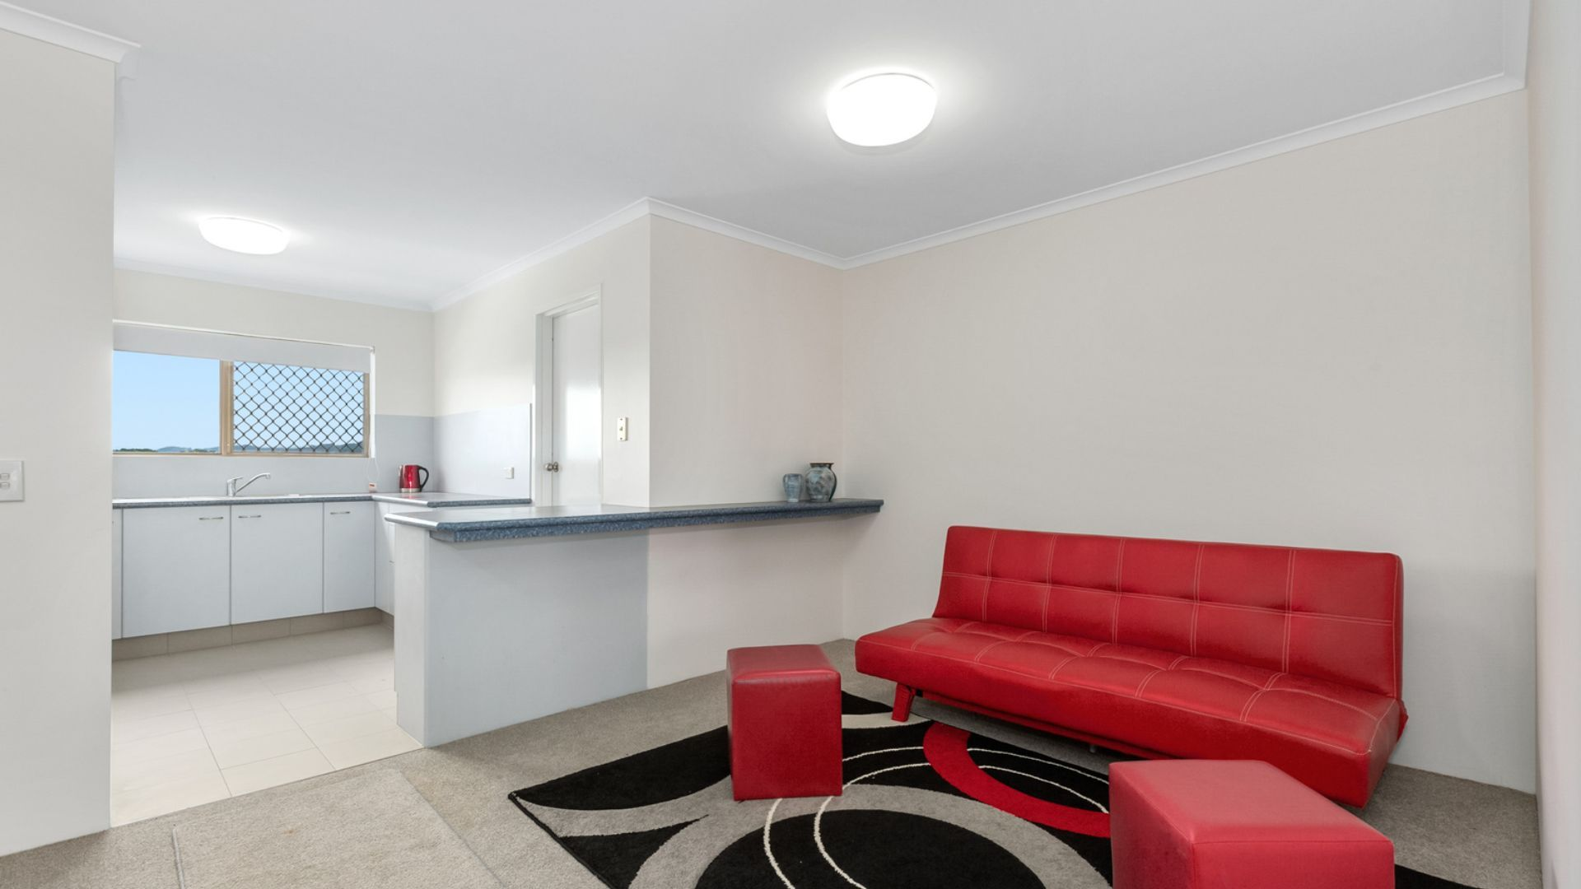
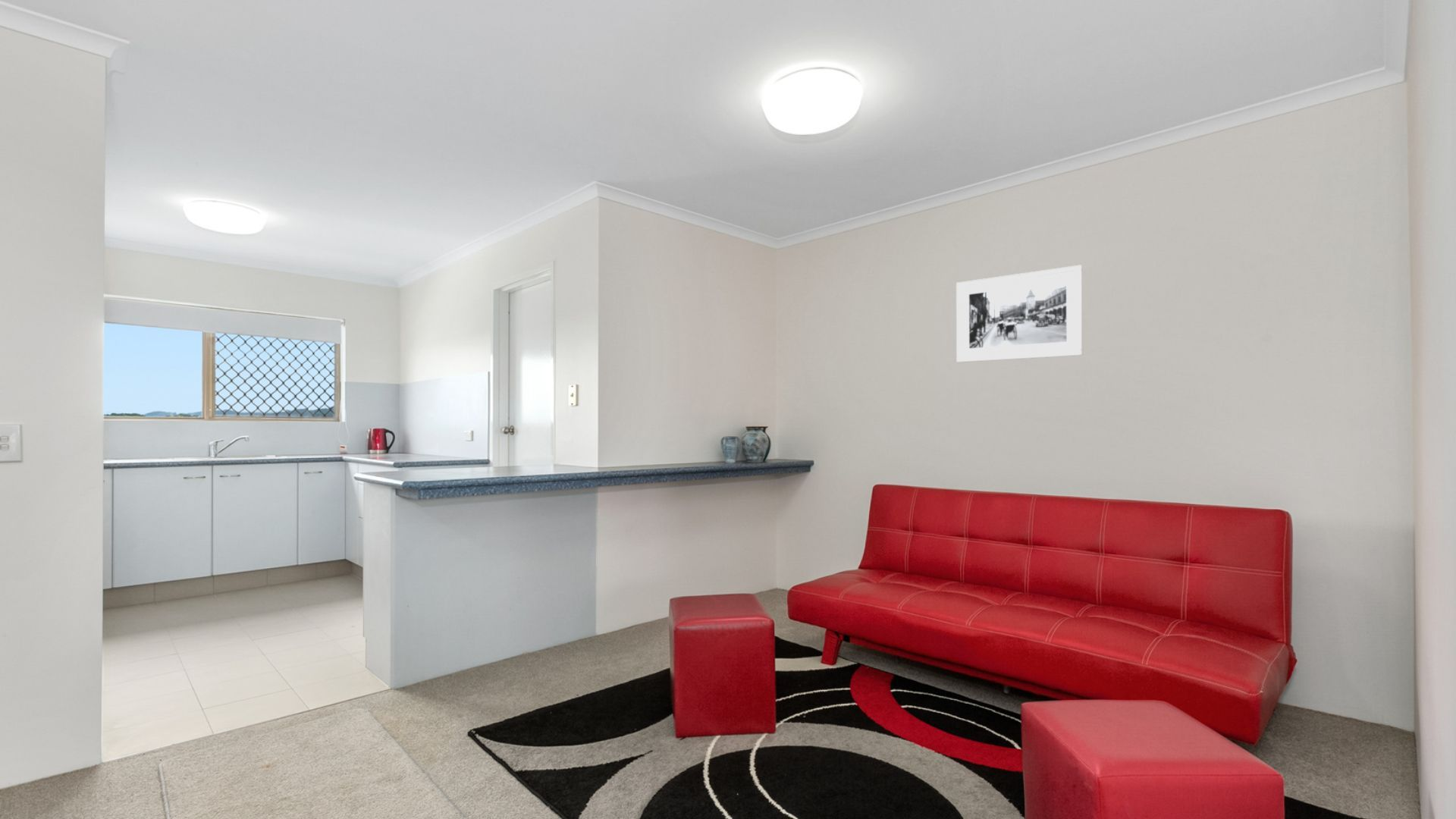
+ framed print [956,264,1084,363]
